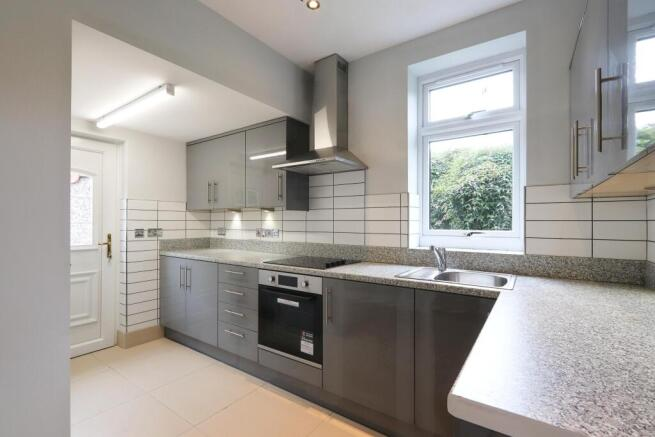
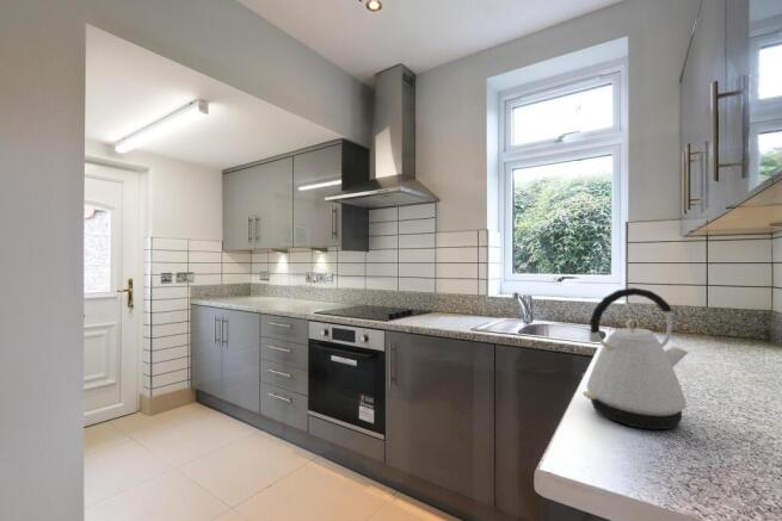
+ kettle [581,286,690,430]
